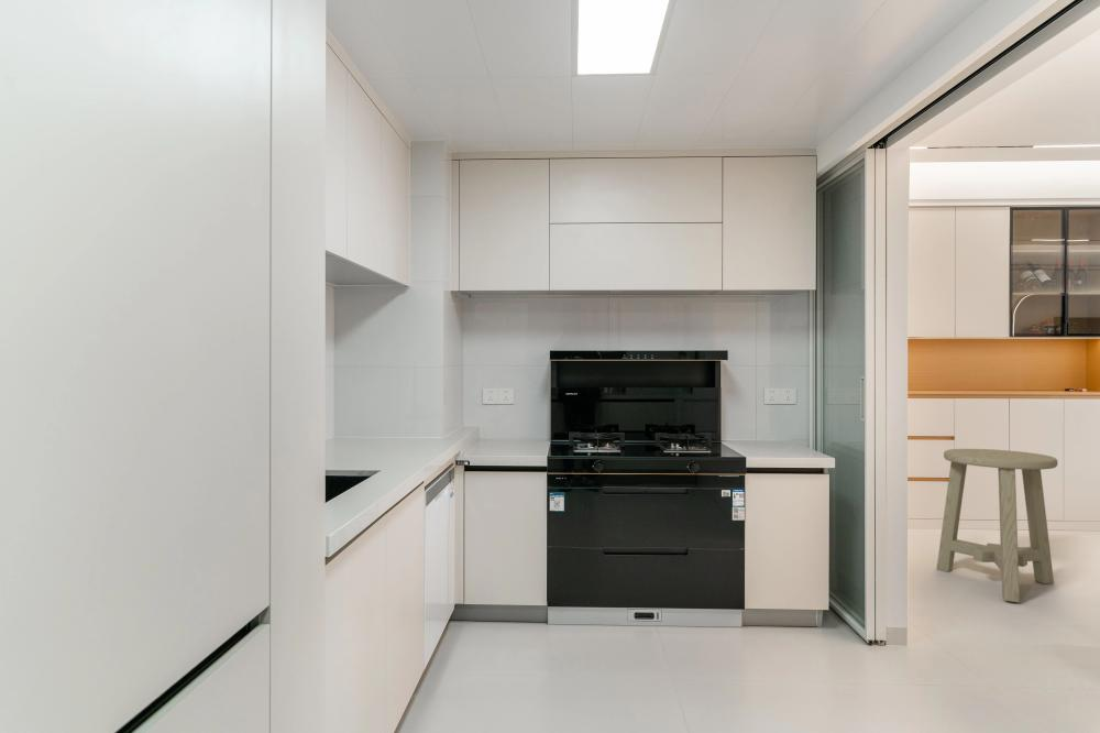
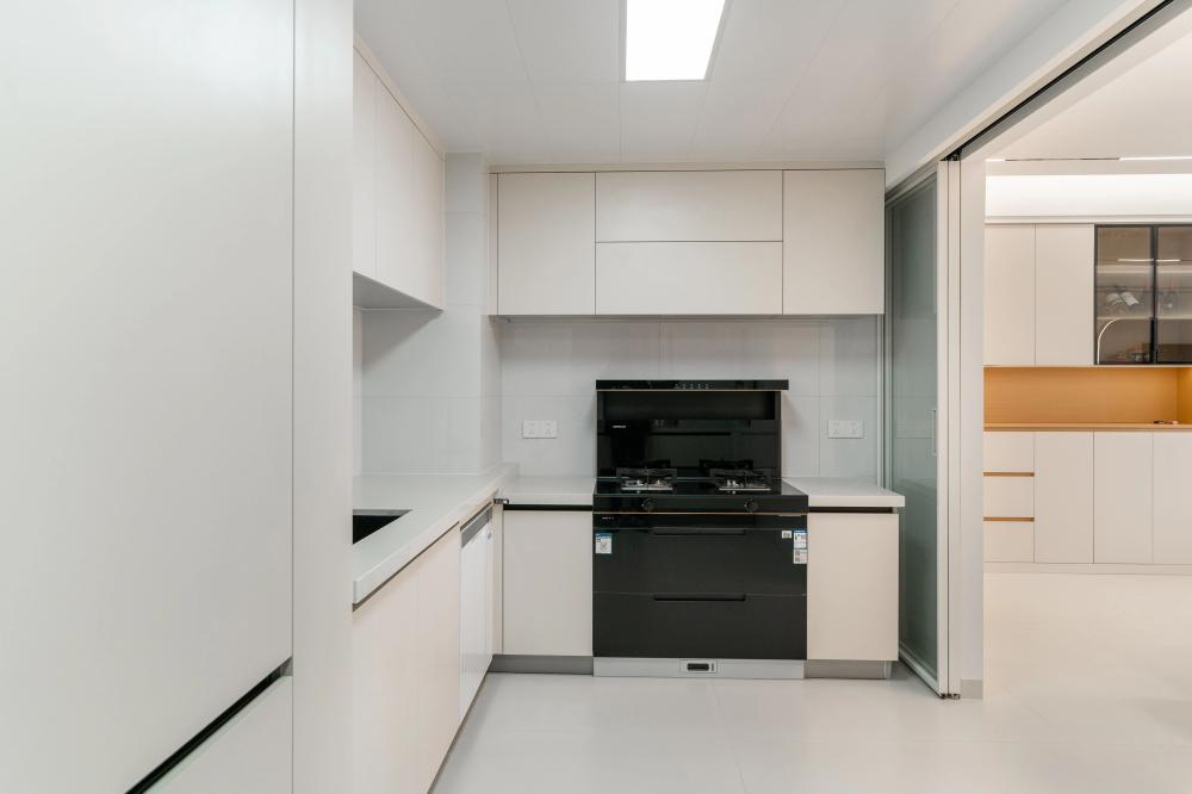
- stool [936,448,1058,603]
